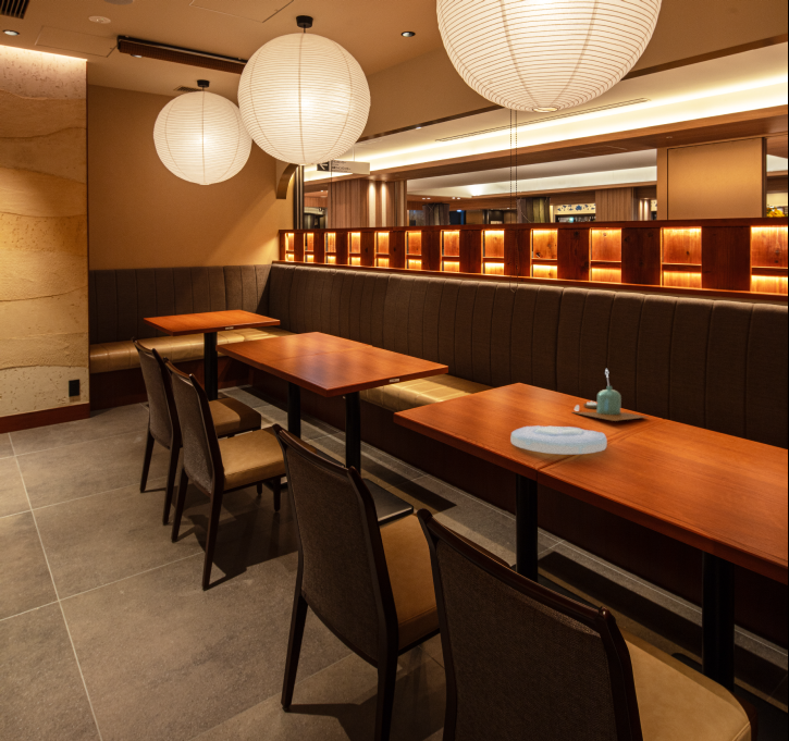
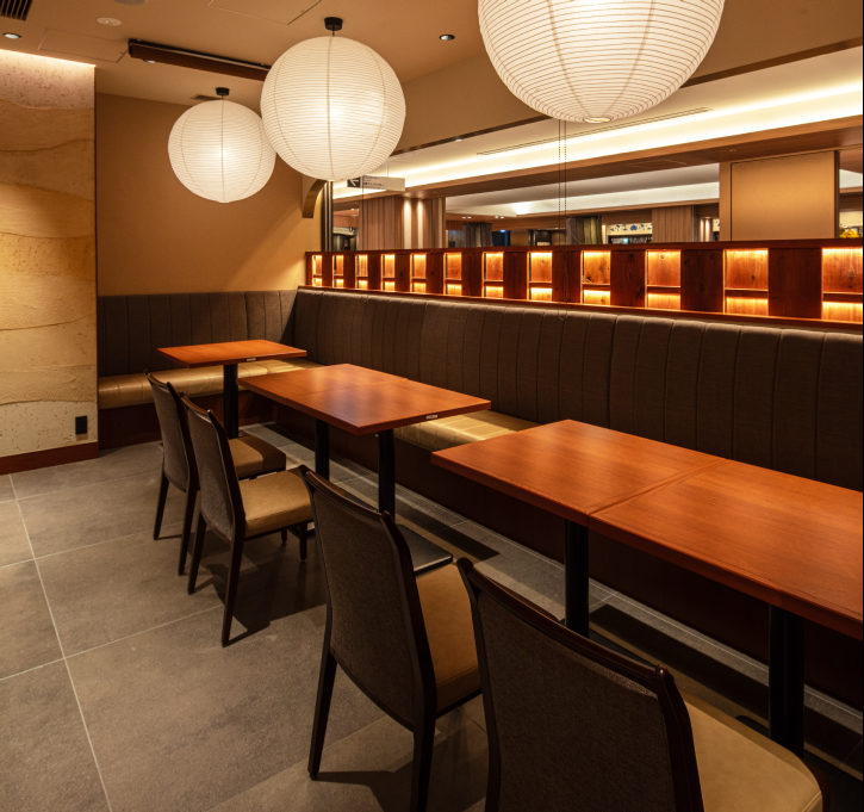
- candle [572,368,649,422]
- plate [509,424,608,455]
